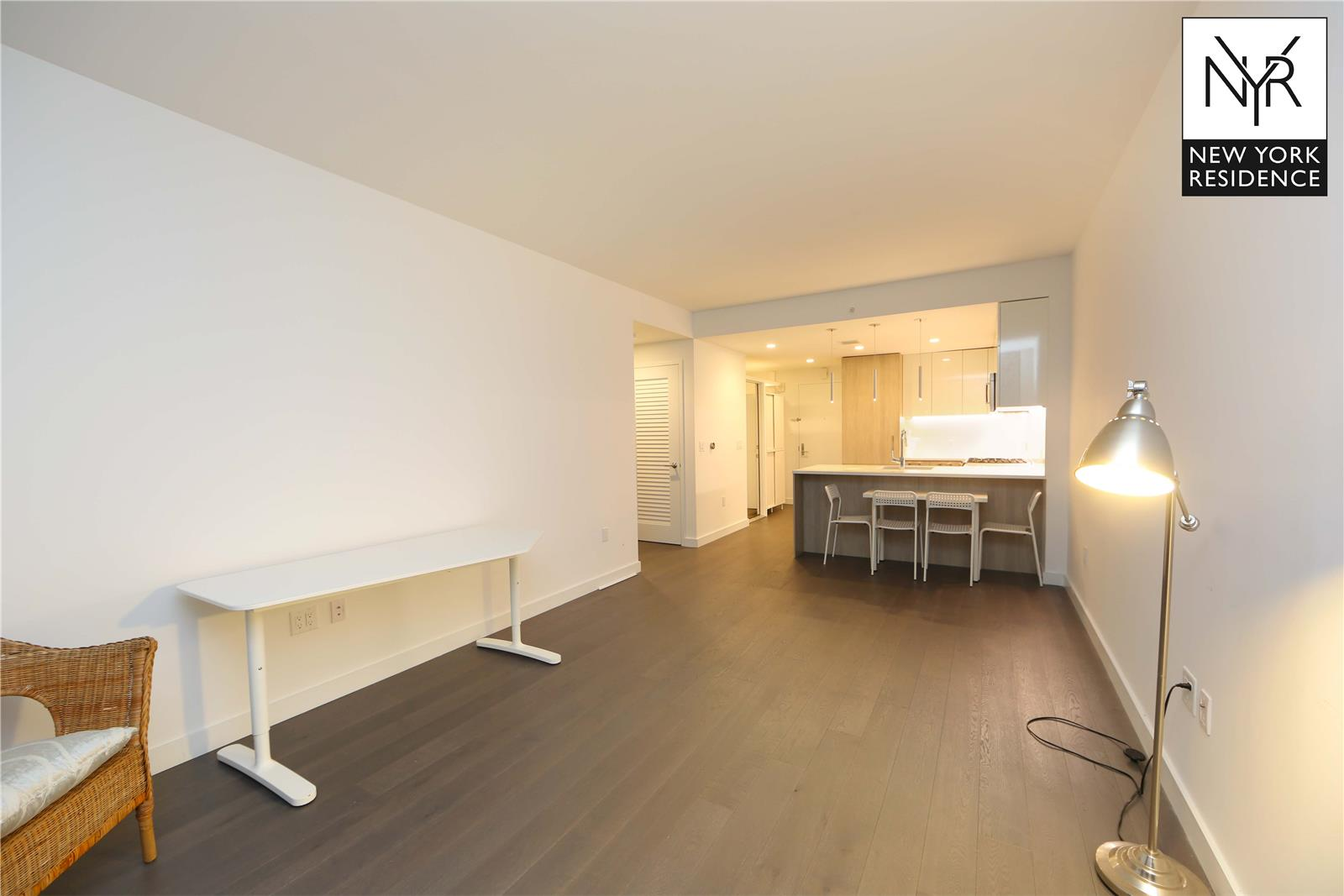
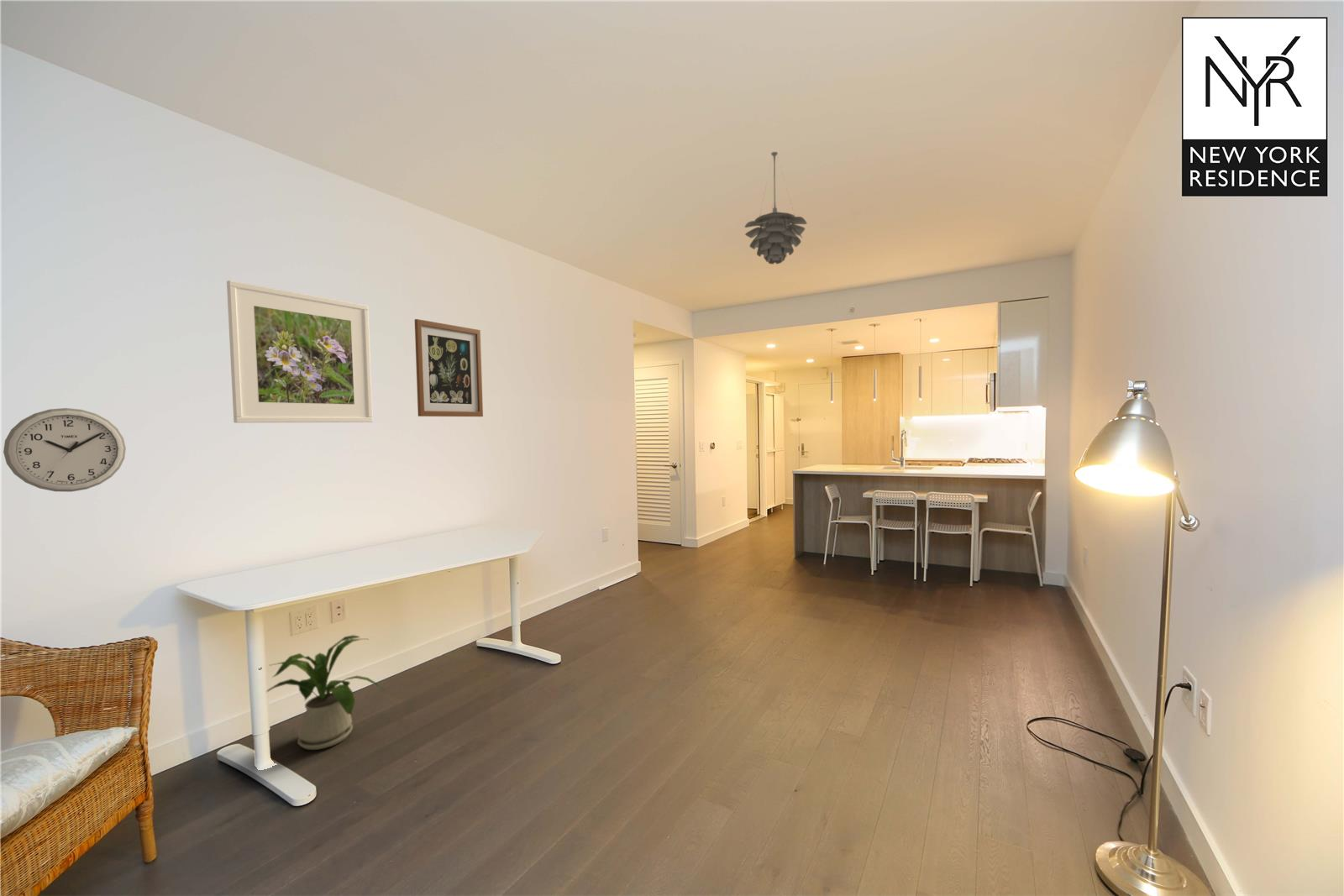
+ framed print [226,280,374,424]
+ pendant light [744,151,807,265]
+ wall art [414,318,484,417]
+ wall clock [3,407,127,493]
+ house plant [265,634,386,751]
